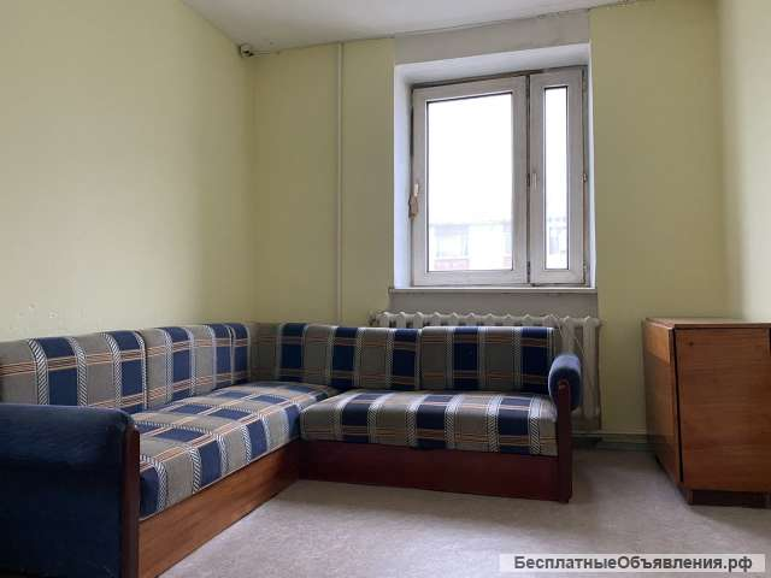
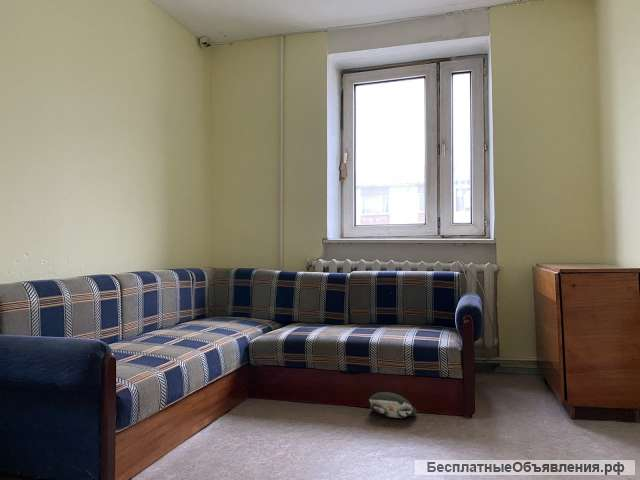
+ plush toy [368,391,417,419]
